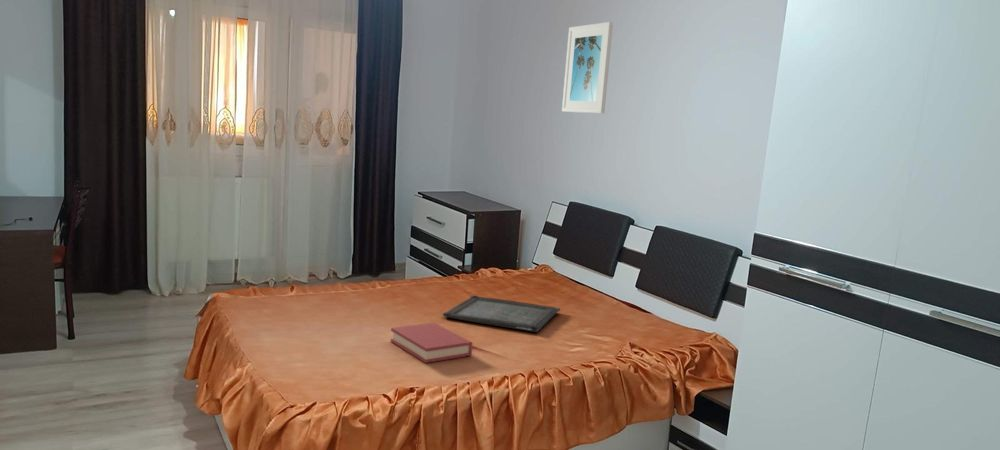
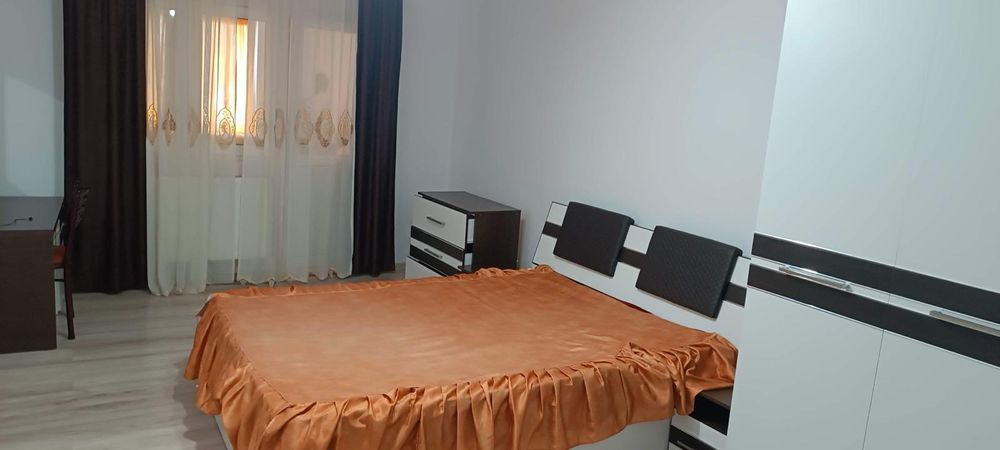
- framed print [561,21,614,114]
- hardback book [390,322,474,364]
- serving tray [442,294,561,333]
